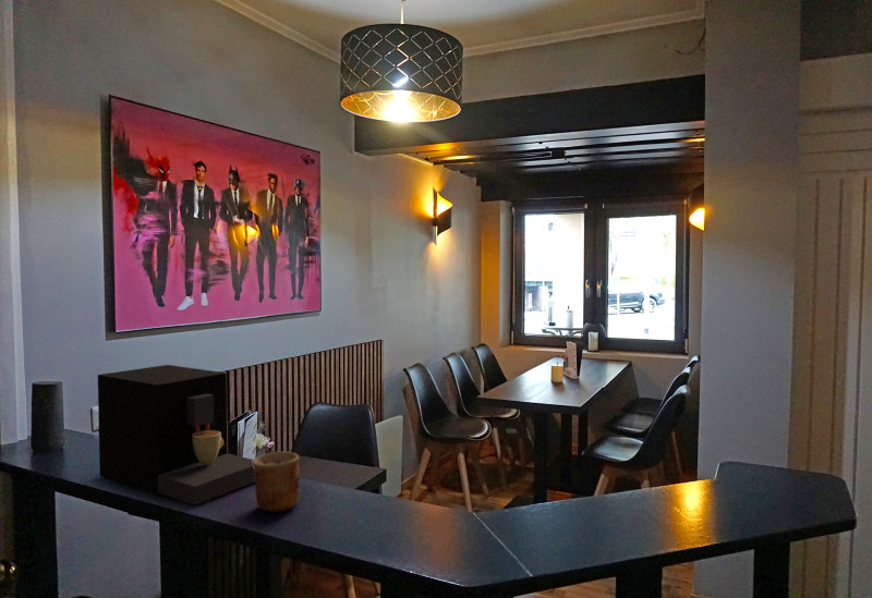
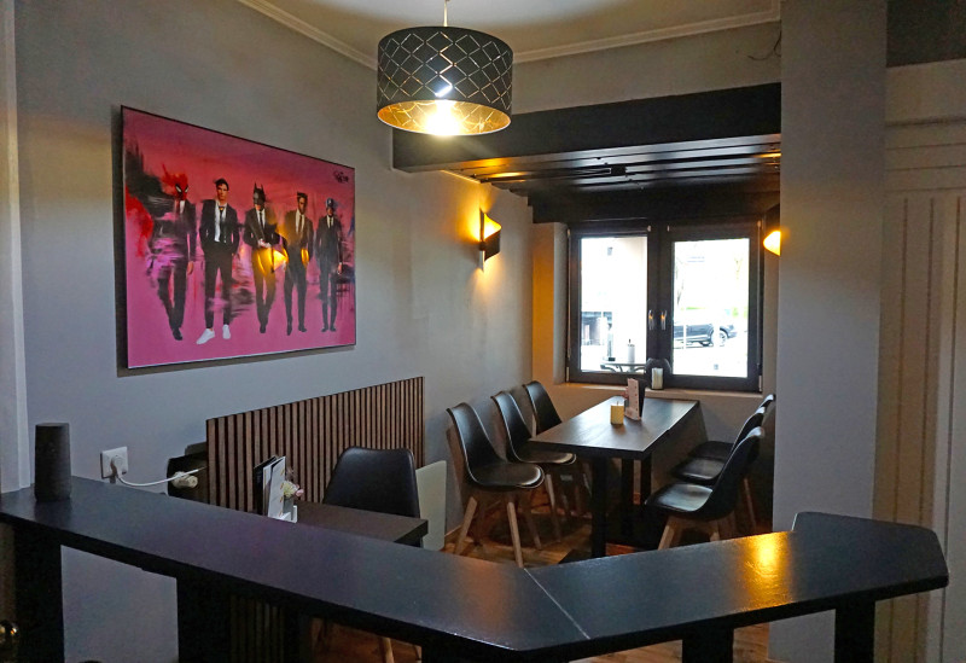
- cup [252,451,301,513]
- coffee maker [97,364,255,505]
